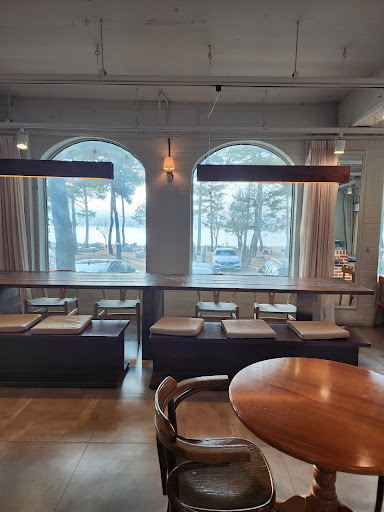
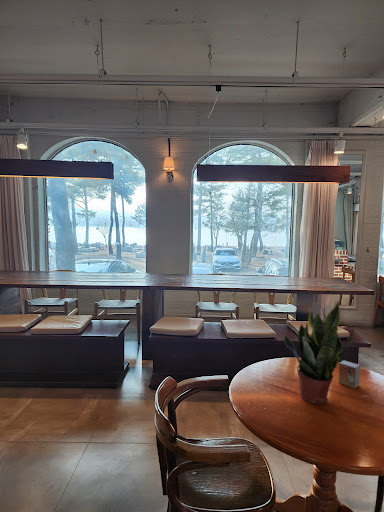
+ potted plant [283,299,354,405]
+ small box [338,359,361,390]
